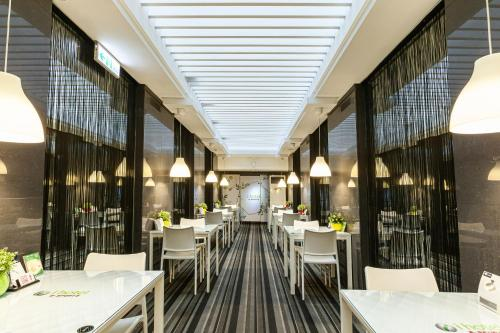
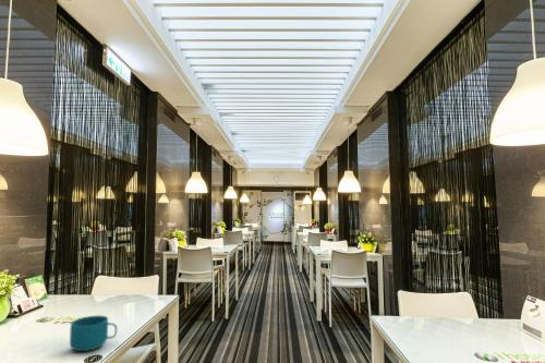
+ cup [69,314,118,352]
